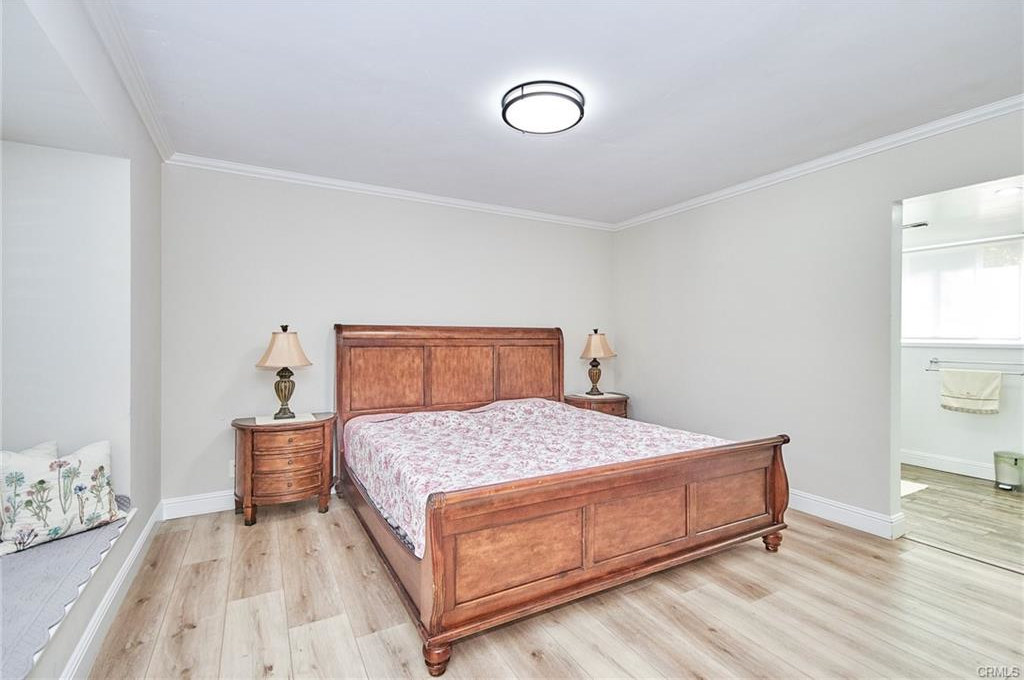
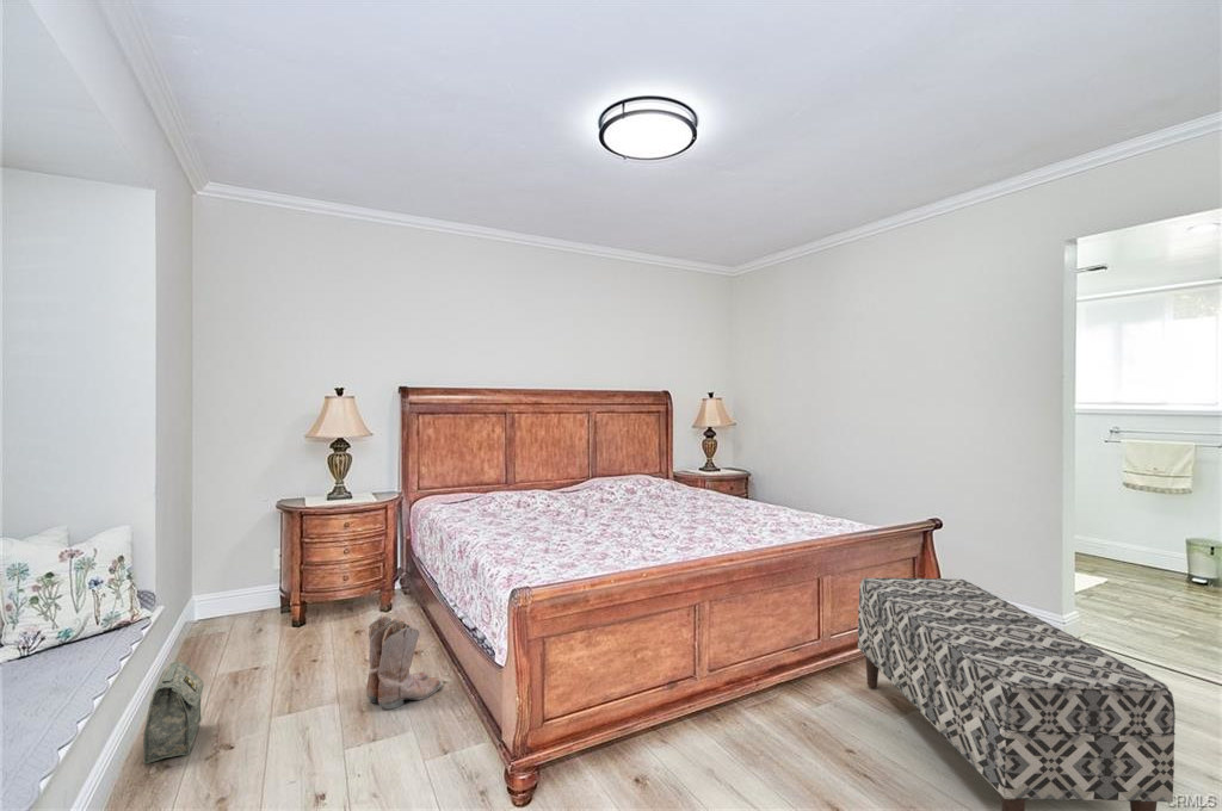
+ bench [857,577,1177,811]
+ boots [365,613,443,711]
+ bag [142,661,204,766]
